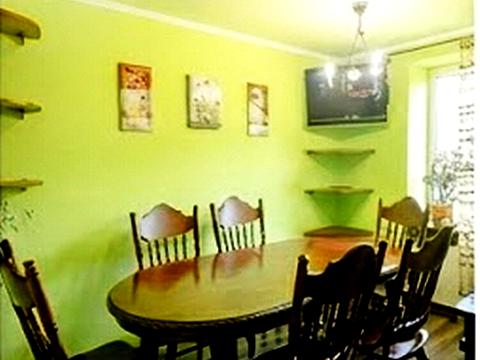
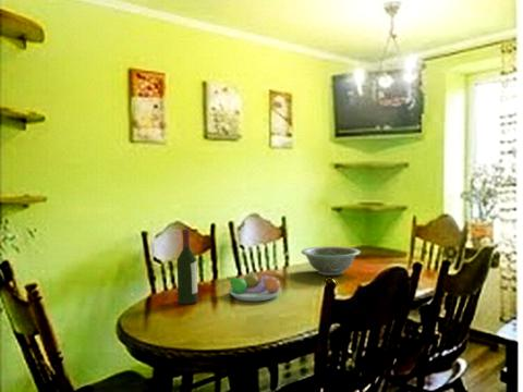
+ fruit bowl [226,270,282,302]
+ decorative bowl [300,245,362,277]
+ wine bottle [175,228,198,305]
